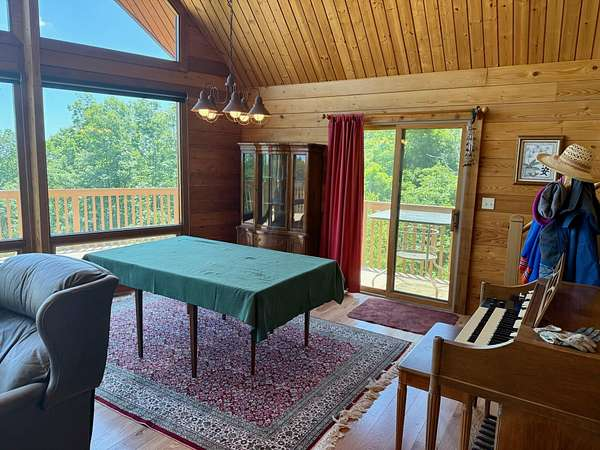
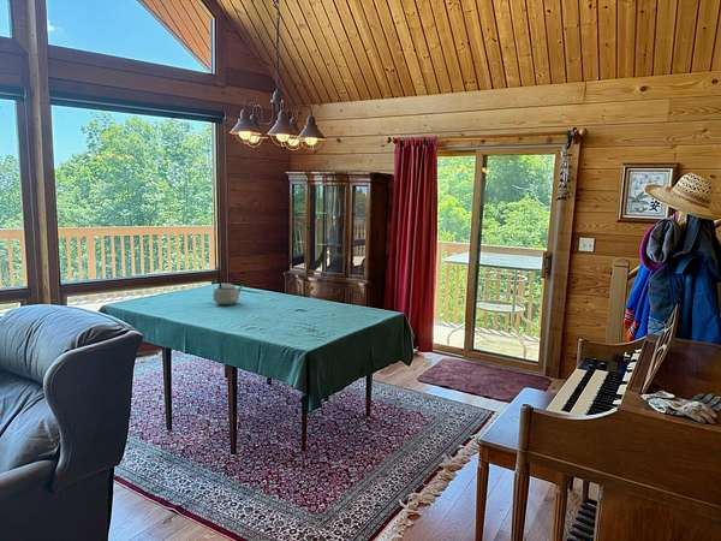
+ teapot [213,273,244,305]
